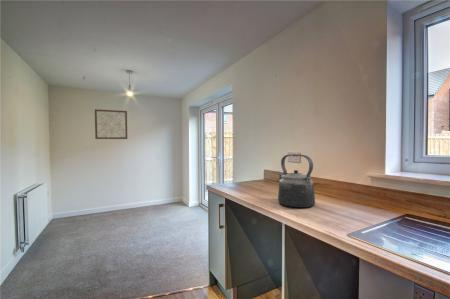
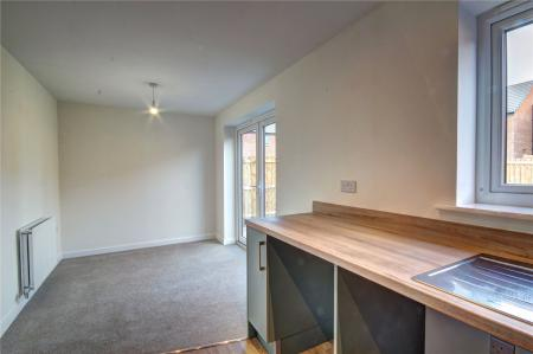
- kettle [277,153,316,209]
- wall art [94,108,128,140]
